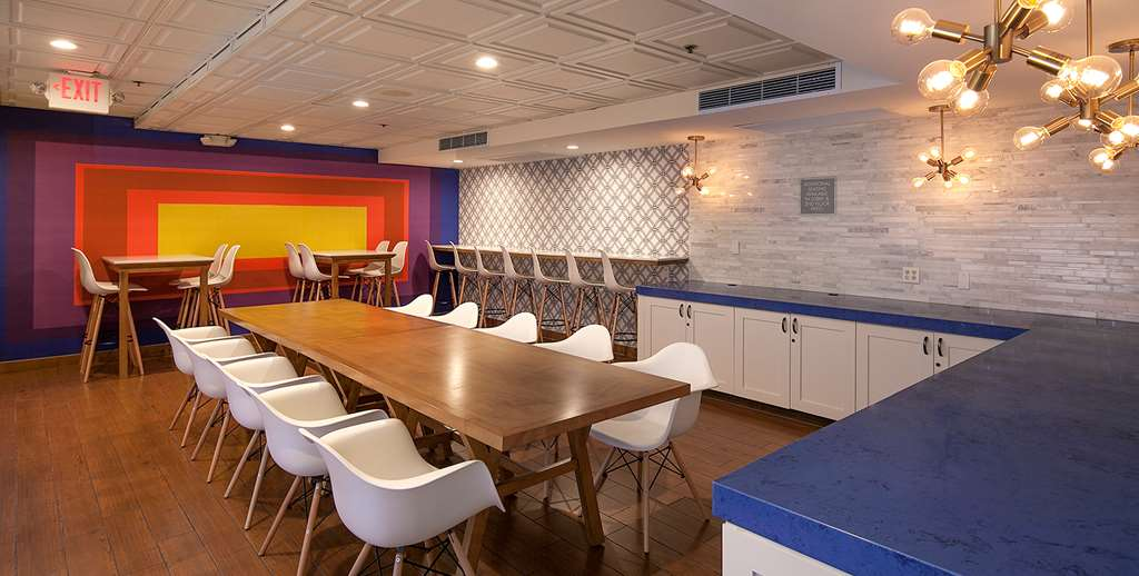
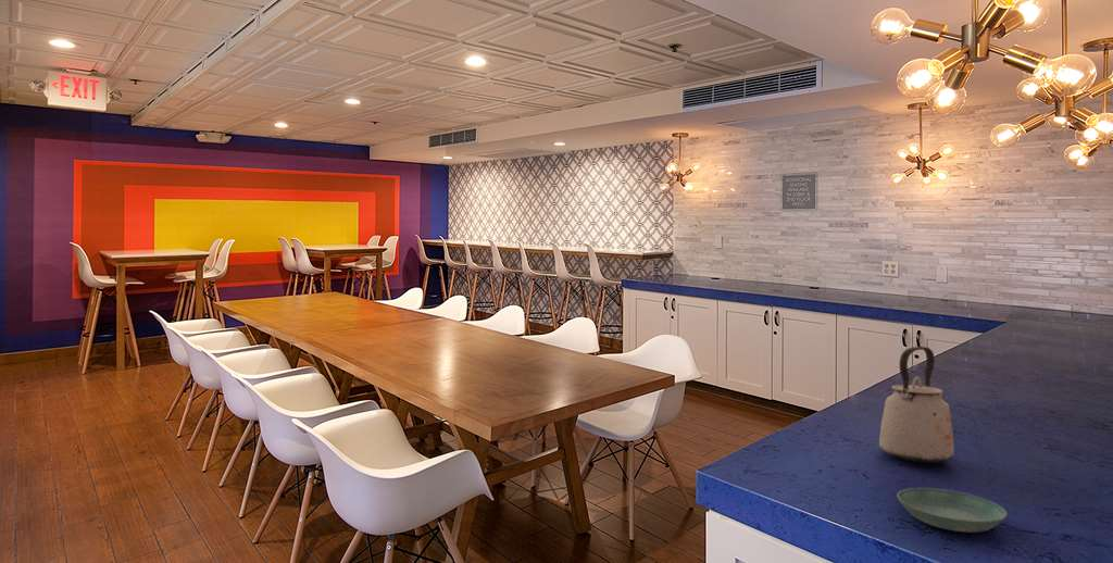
+ kettle [878,346,955,464]
+ saucer [896,487,1008,534]
